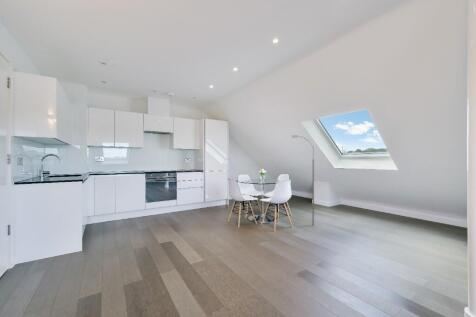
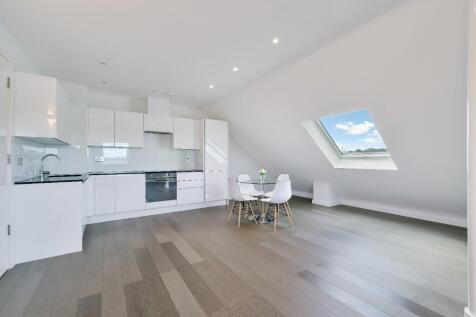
- street lamp [291,134,315,227]
